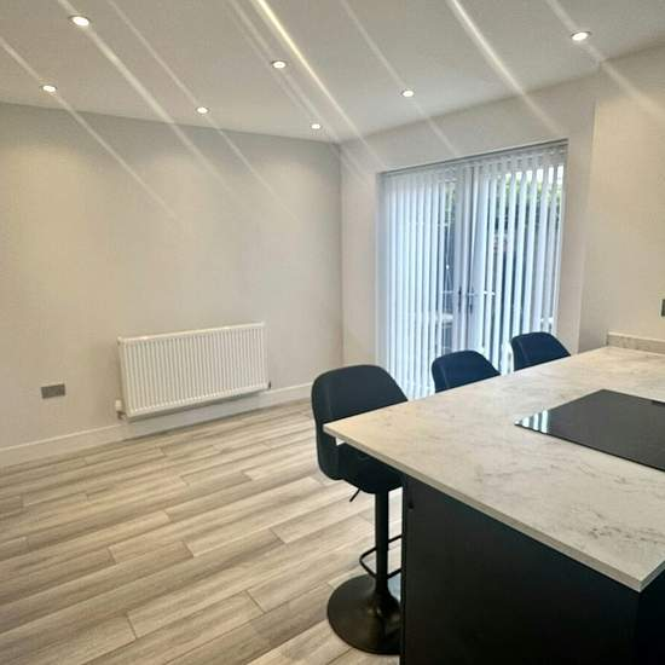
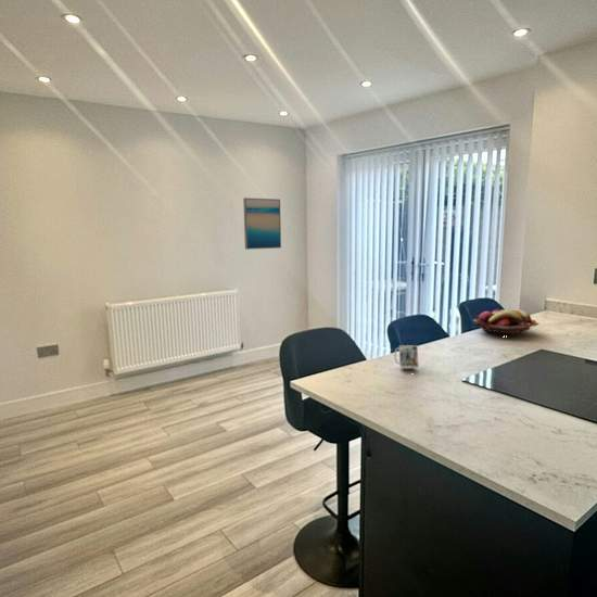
+ wall art [242,196,282,251]
+ fruit basket [472,308,541,339]
+ mug [393,344,420,370]
